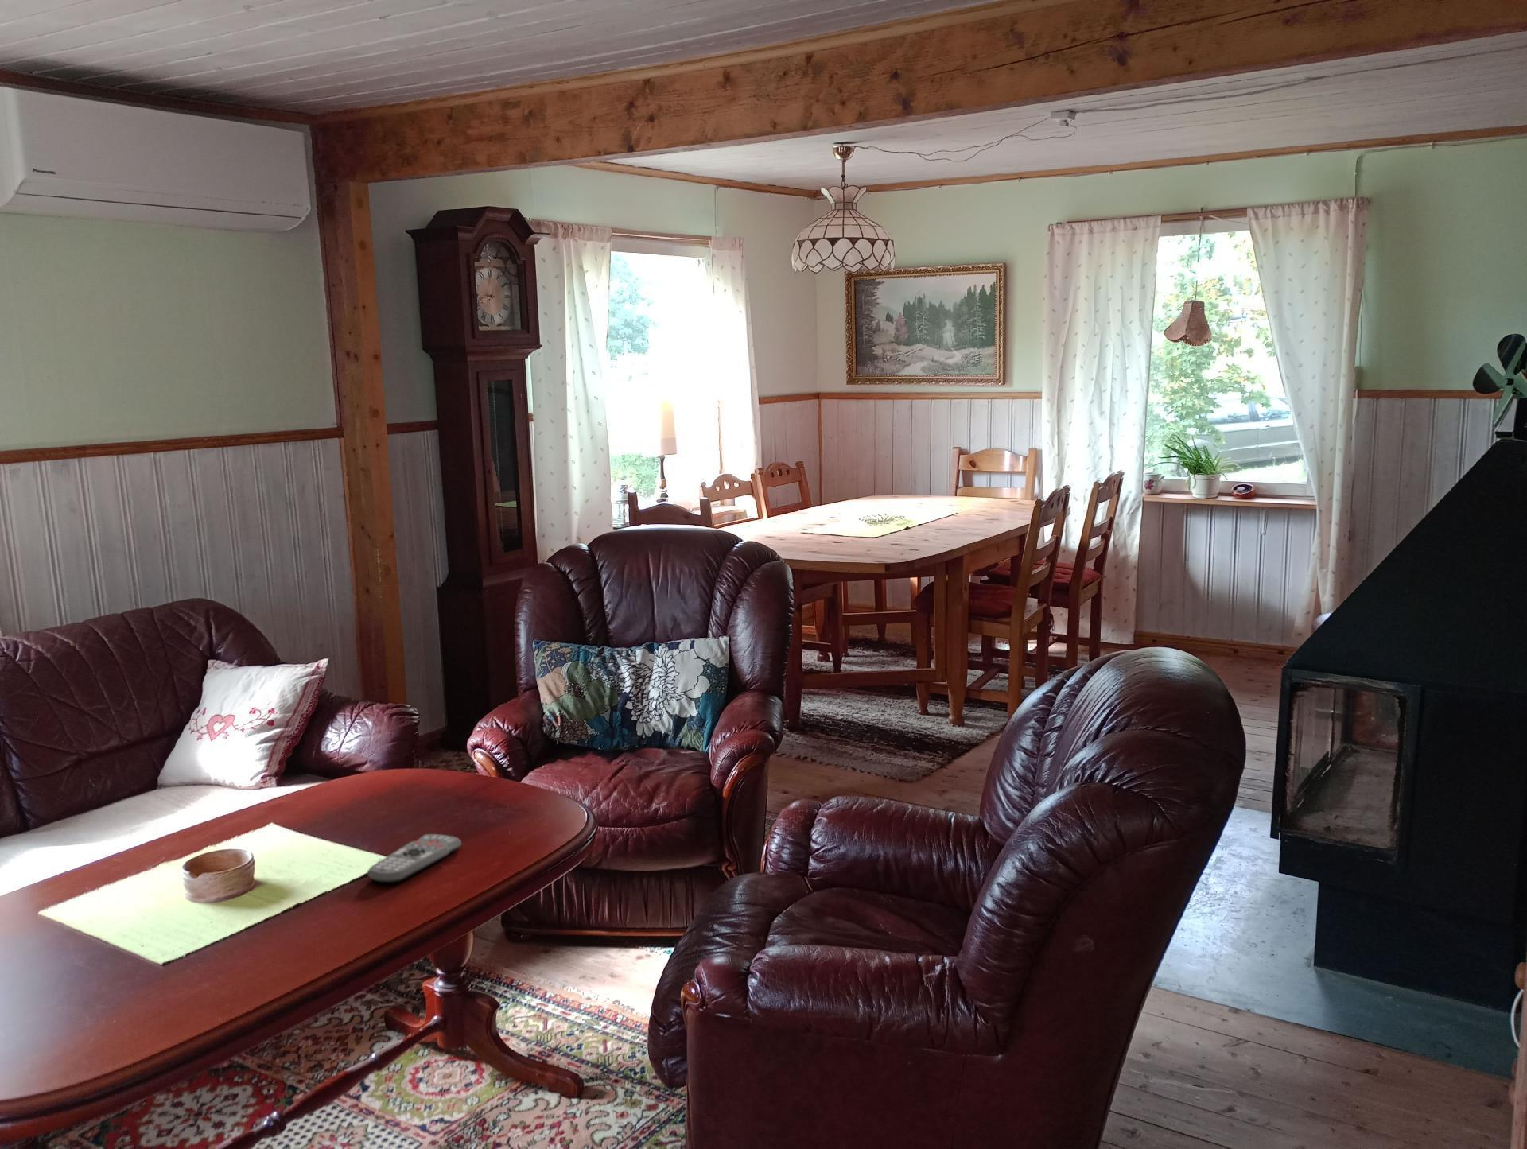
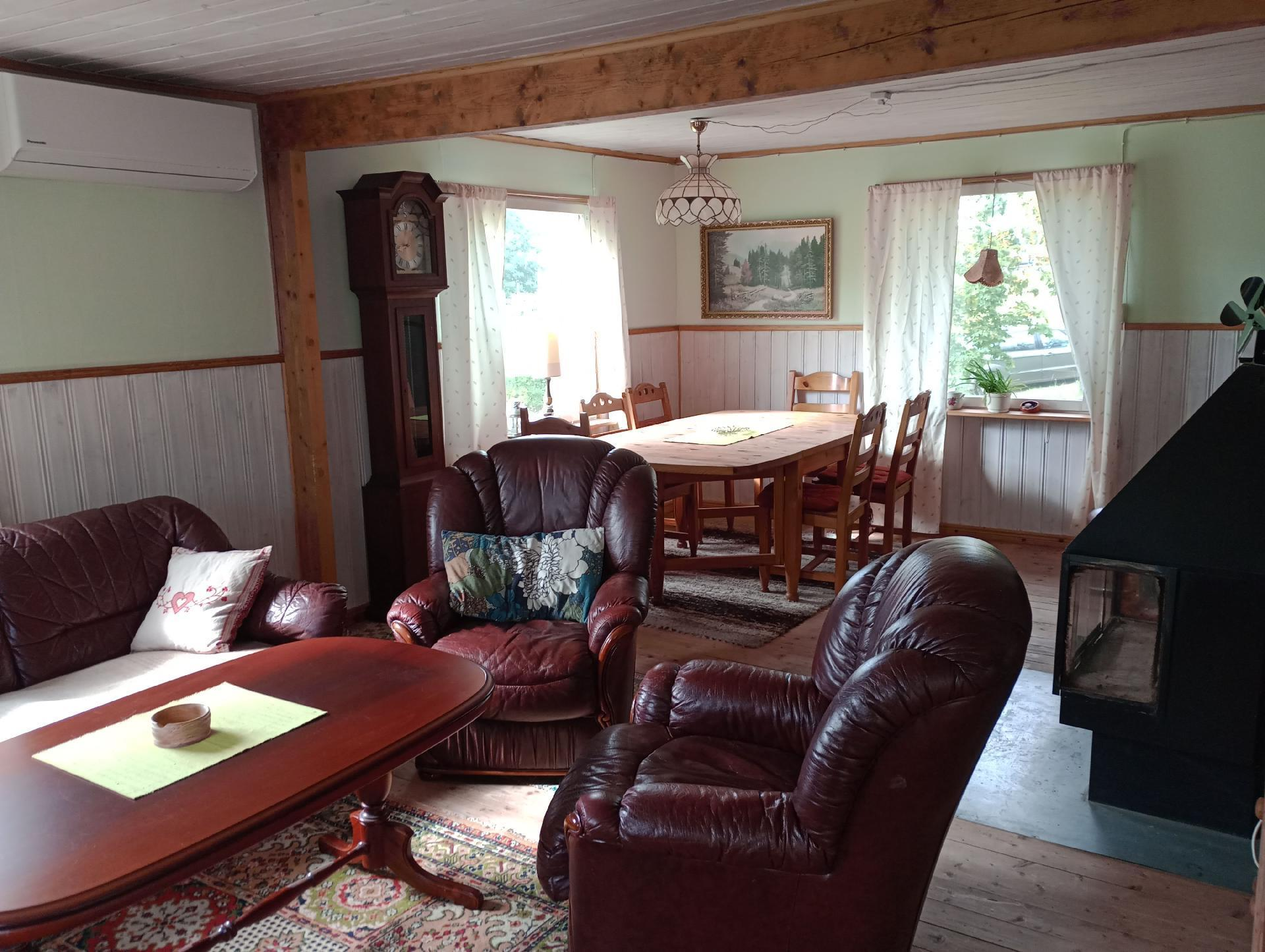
- remote control [367,833,462,883]
